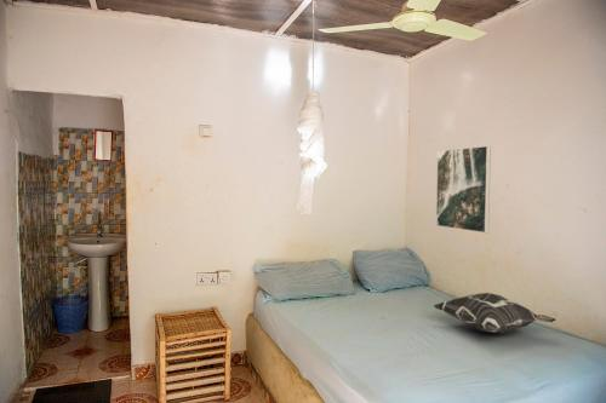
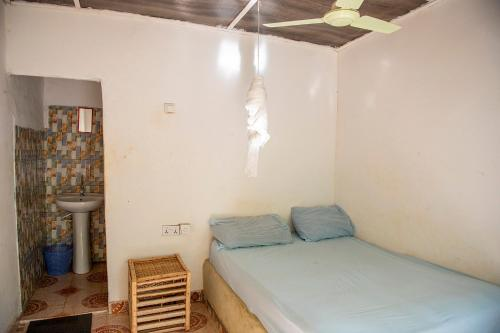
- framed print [435,145,492,234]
- decorative pillow [431,292,558,334]
